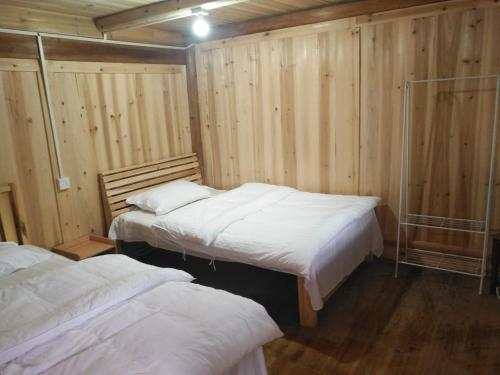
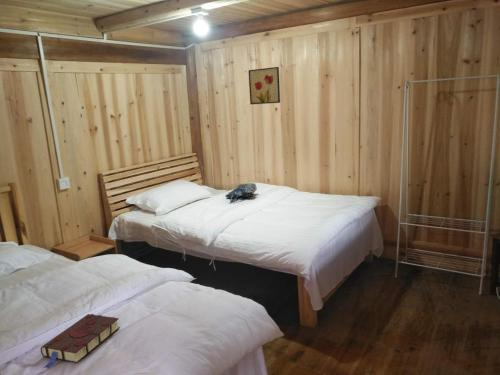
+ book [40,313,121,369]
+ wall art [248,66,281,106]
+ tote bag [225,182,258,204]
